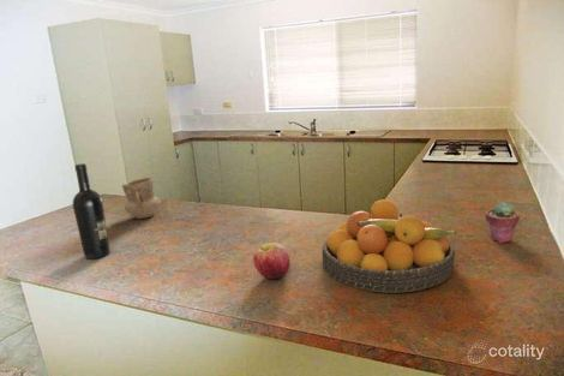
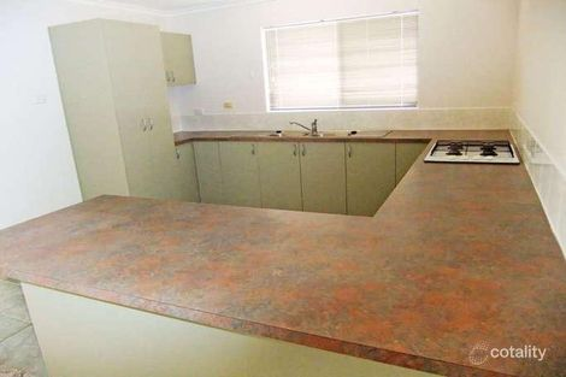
- apple [252,241,290,281]
- wine bottle [72,162,112,261]
- potted succulent [484,202,521,244]
- mug [121,177,162,220]
- fruit bowl [322,198,460,294]
